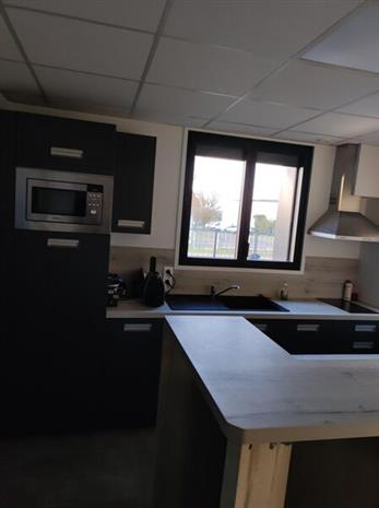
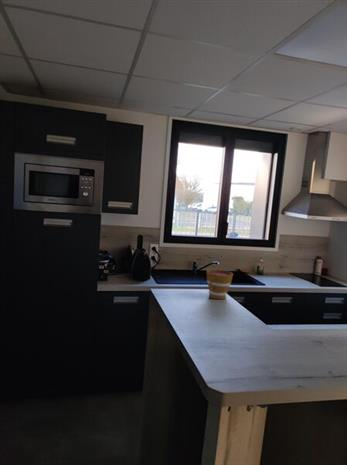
+ cup [206,269,234,300]
